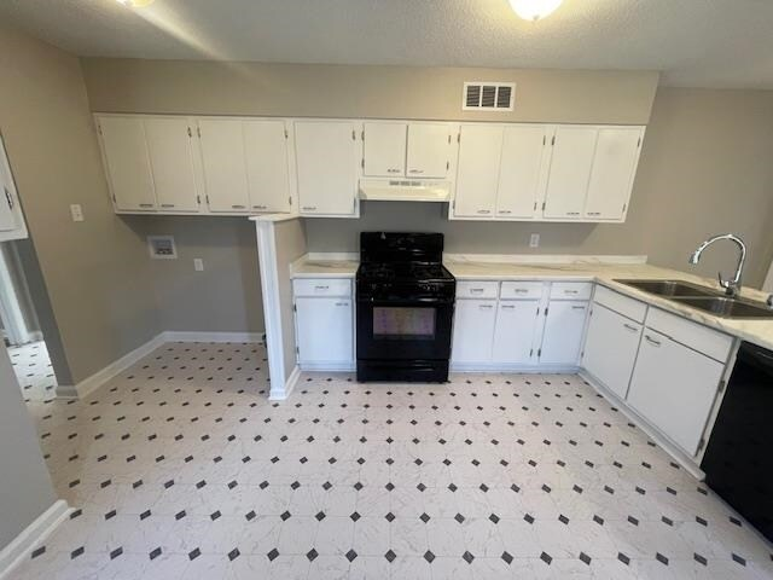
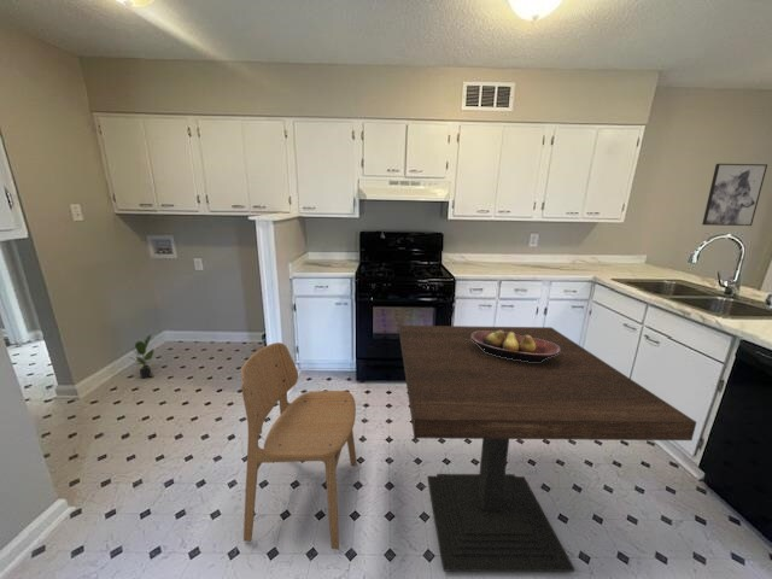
+ wall art [701,163,768,227]
+ fruit bowl [472,331,560,362]
+ potted plant [128,334,154,379]
+ dining chair [240,341,358,550]
+ dining table [398,324,697,573]
